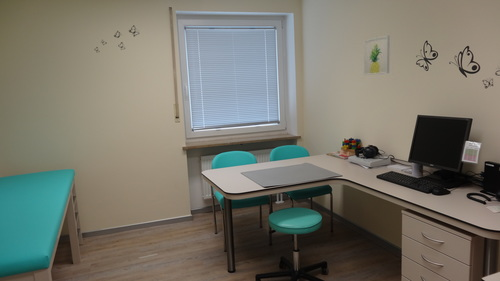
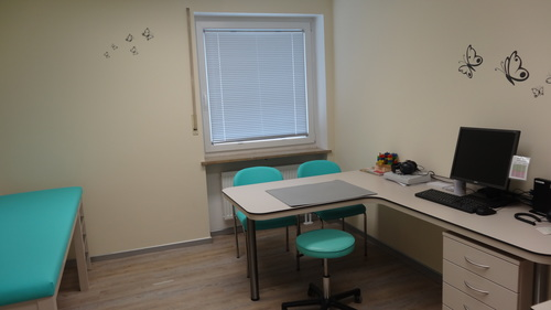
- wall art [363,35,391,76]
